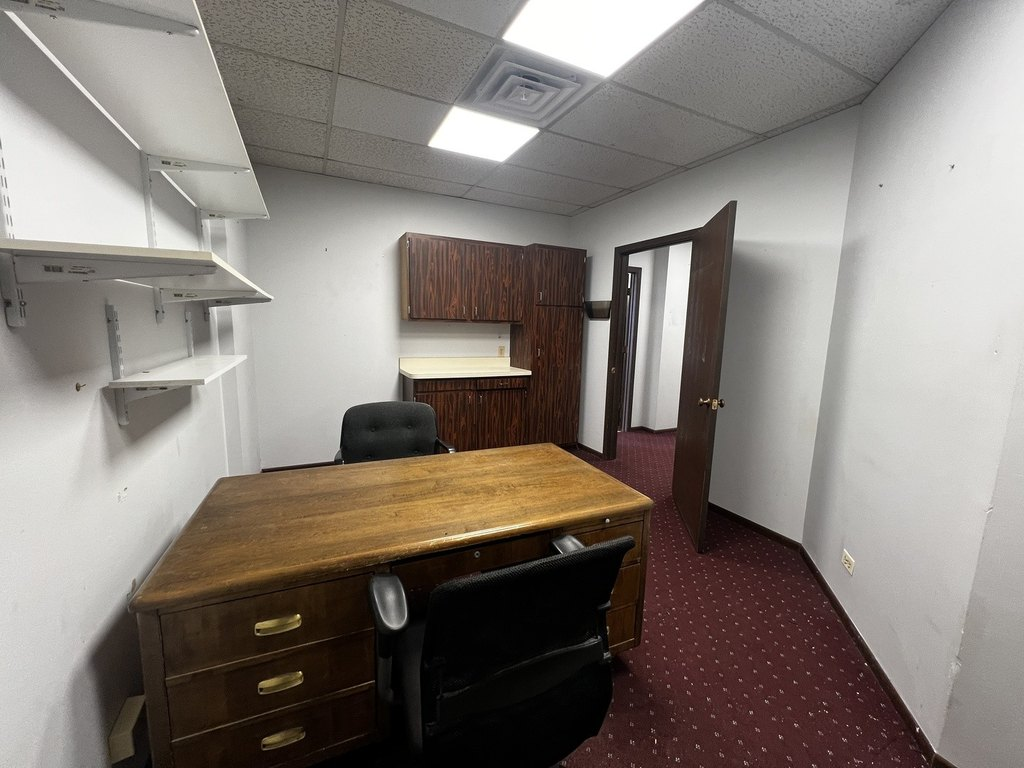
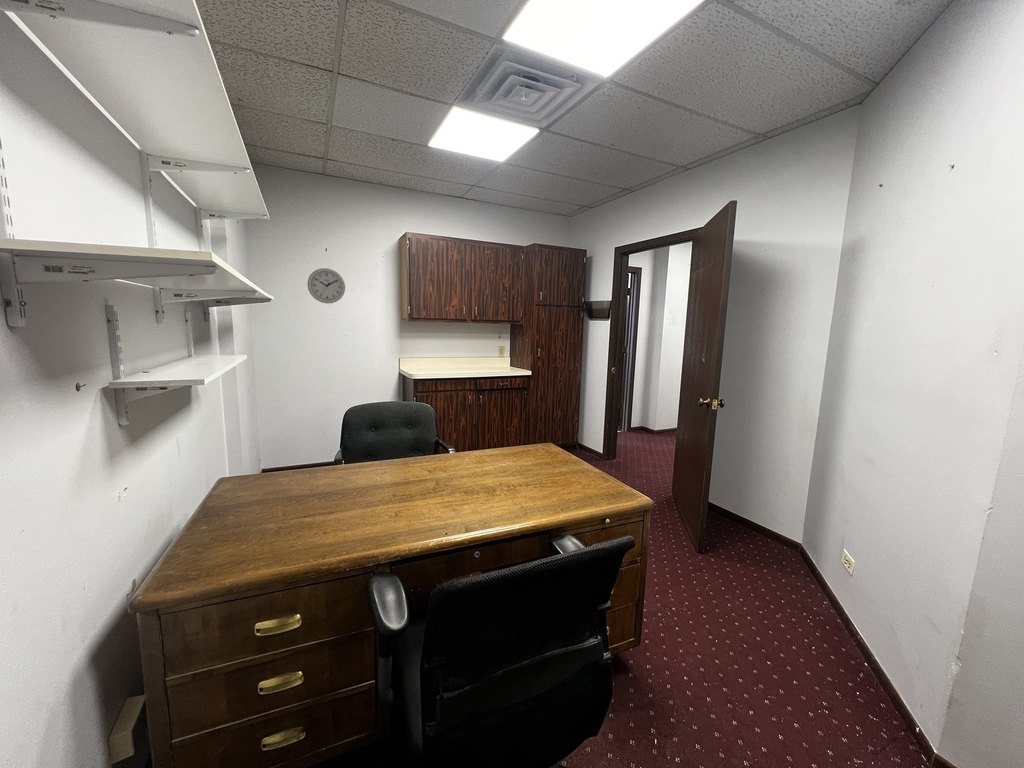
+ wall clock [306,267,346,304]
